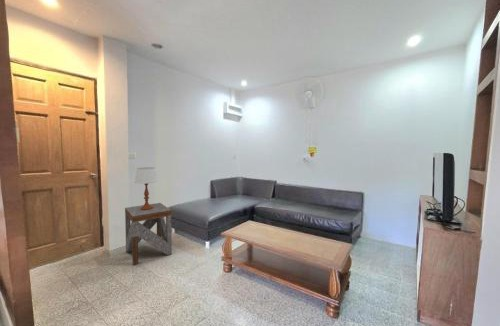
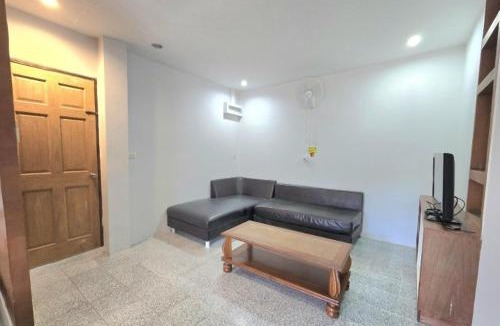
- side table [124,202,173,266]
- table lamp [133,166,159,210]
